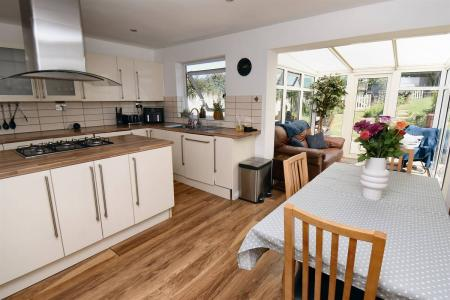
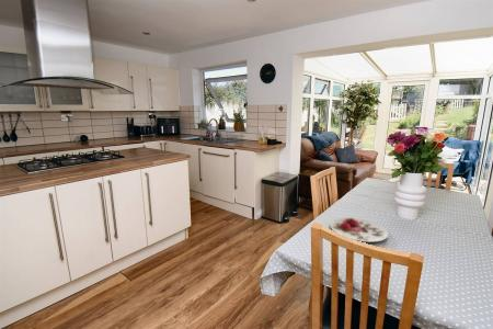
+ plate [329,217,389,243]
